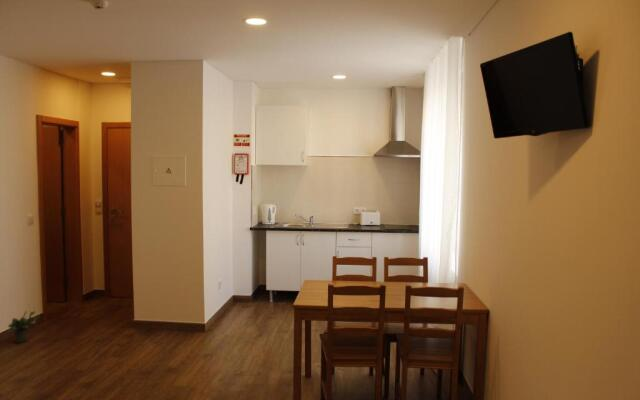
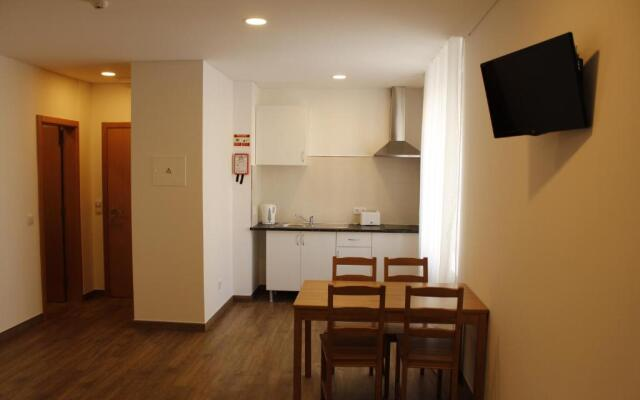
- potted plant [7,310,41,344]
